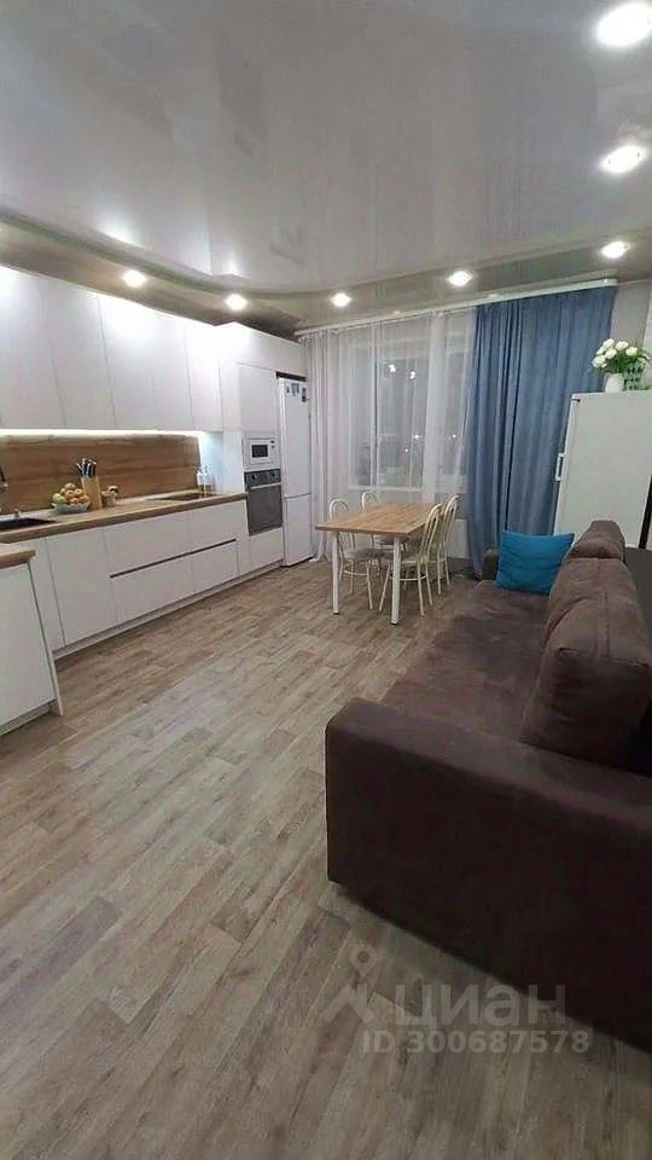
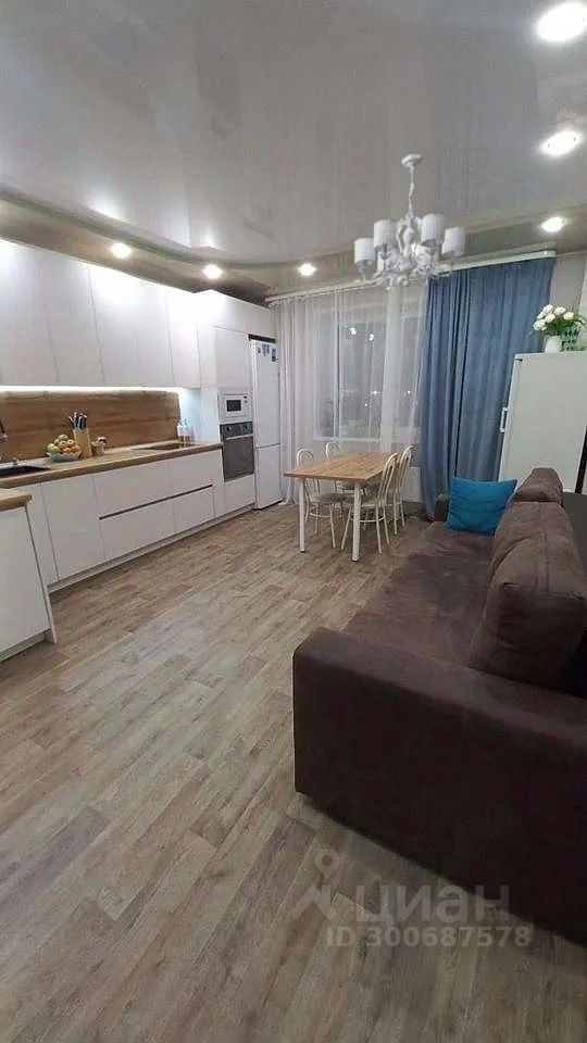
+ chandelier [353,153,467,291]
